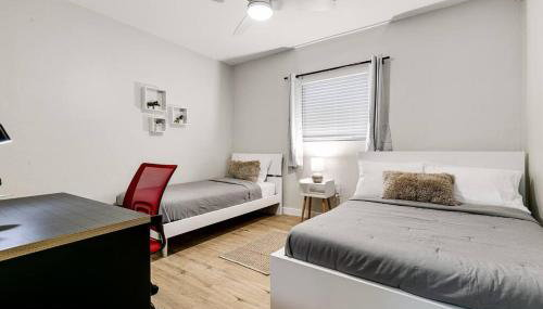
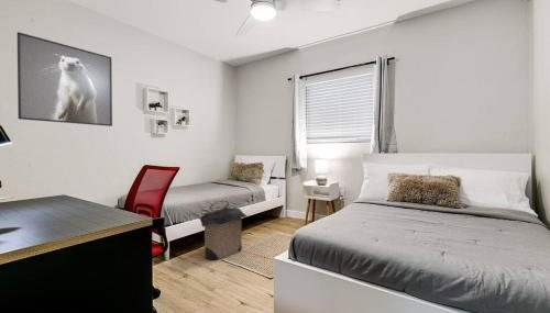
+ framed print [16,31,113,127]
+ laundry hamper [198,199,249,261]
